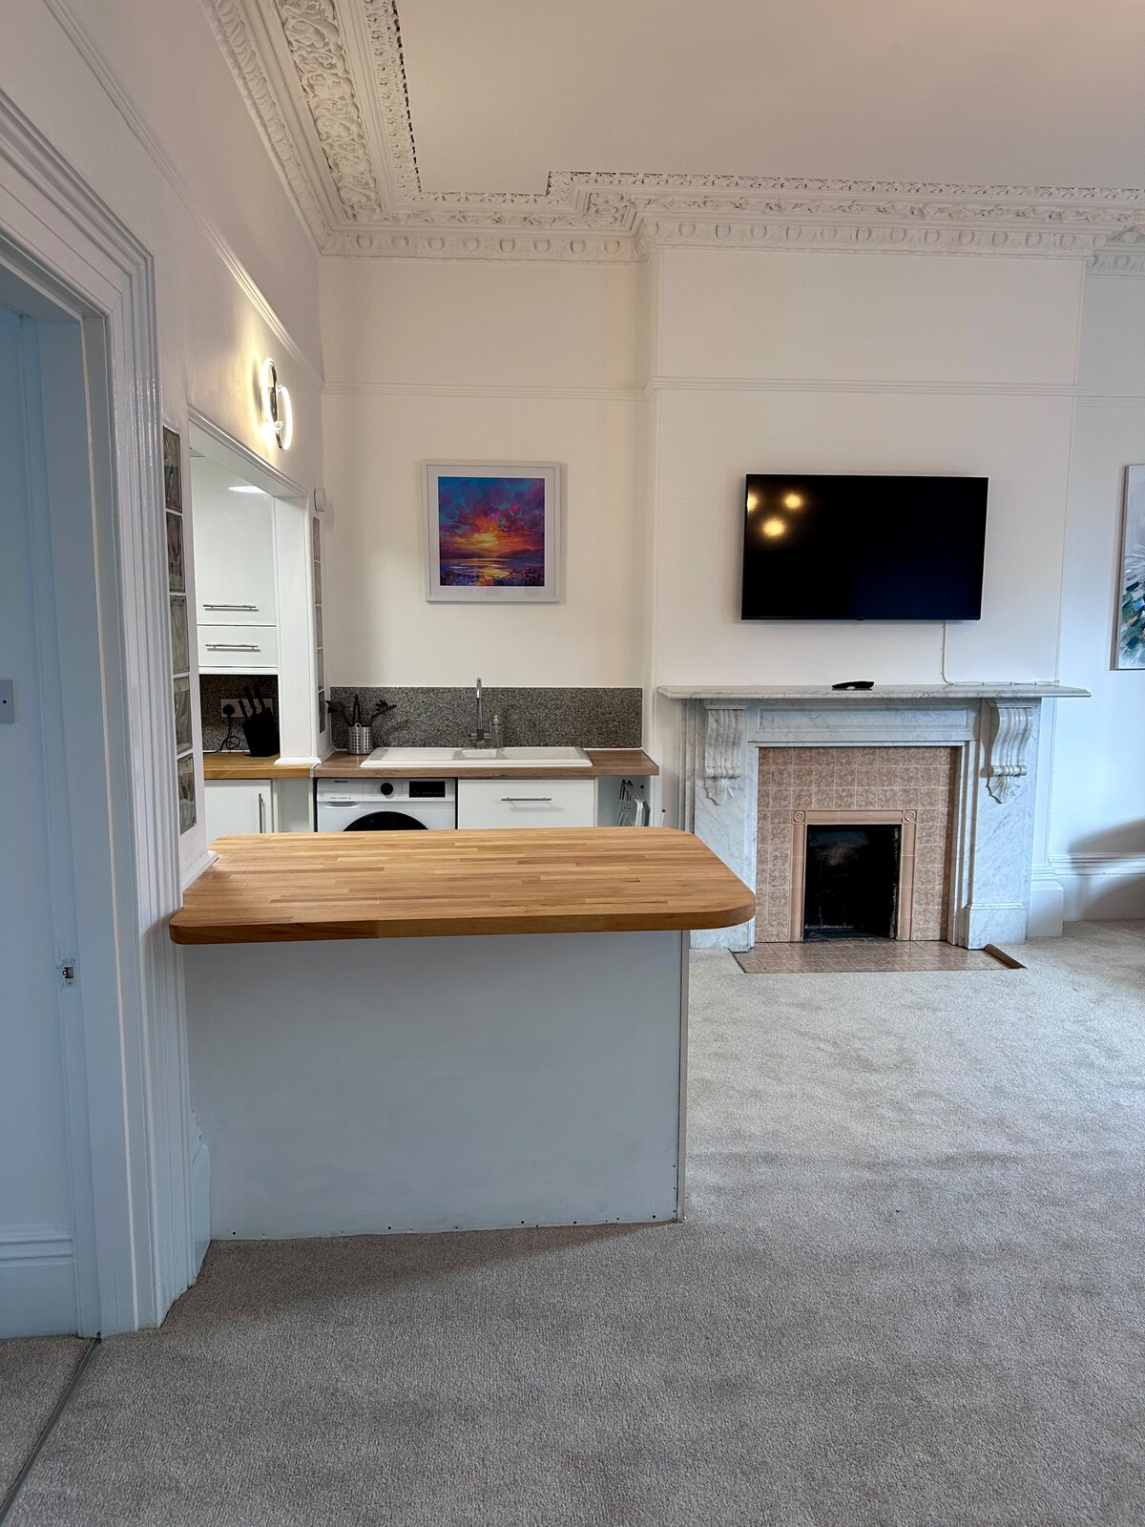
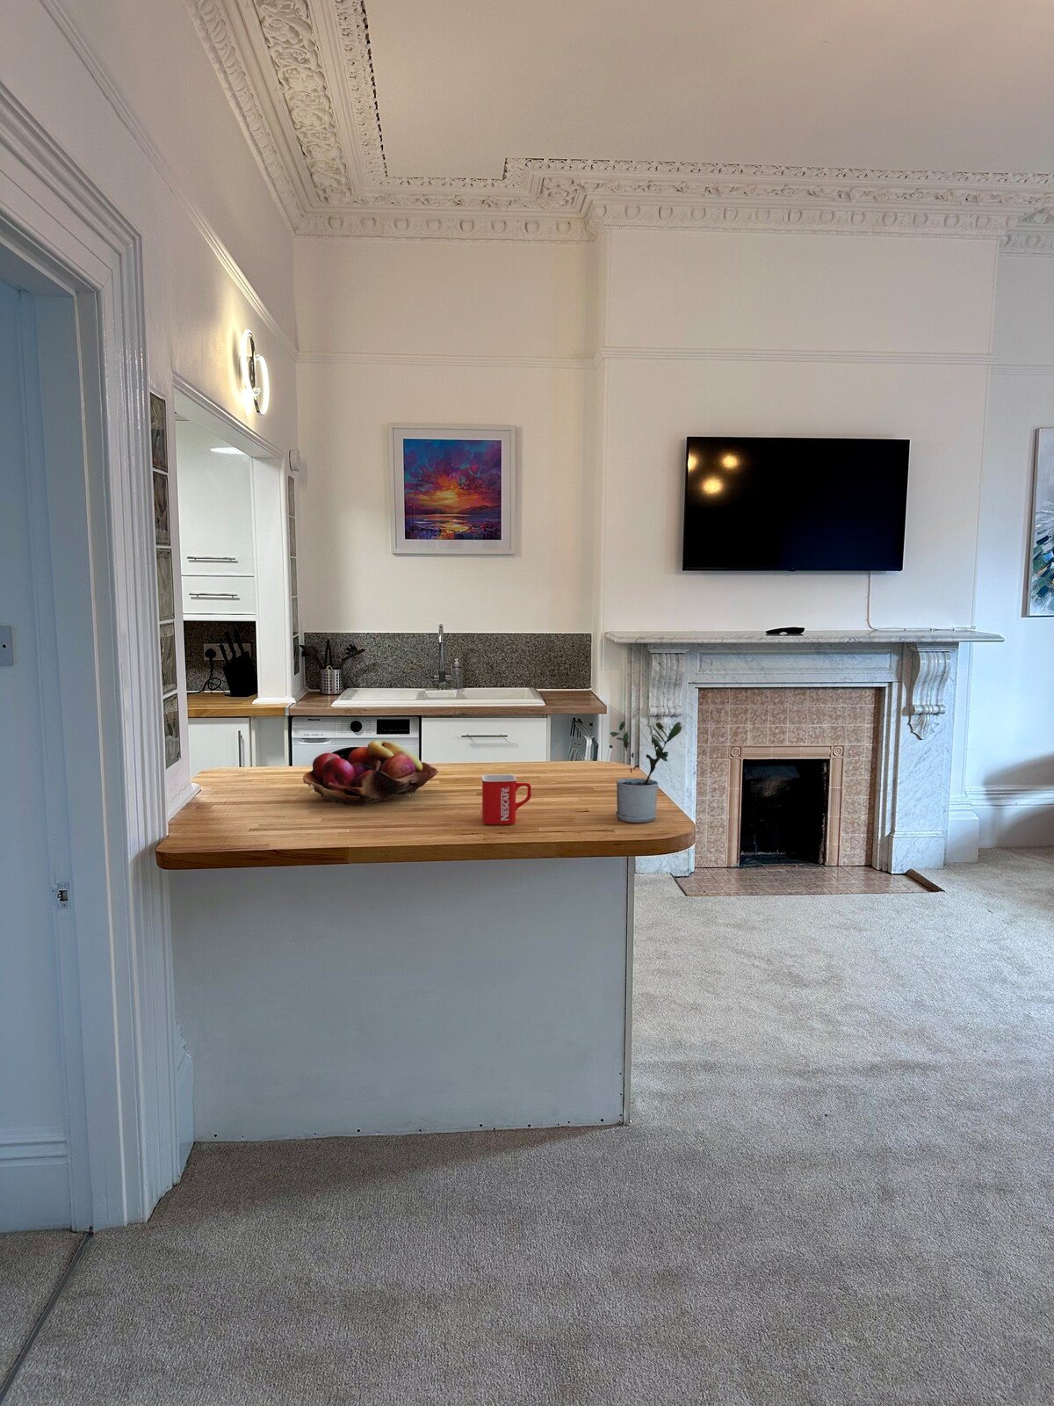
+ fruit basket [302,740,440,806]
+ potted plant [610,721,682,824]
+ mug [480,773,533,825]
